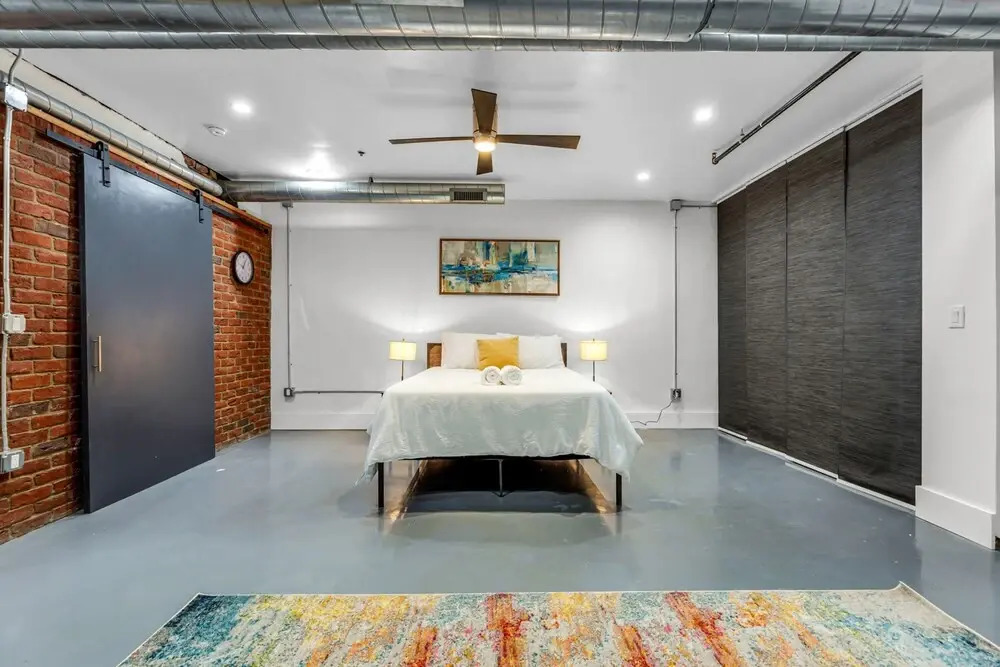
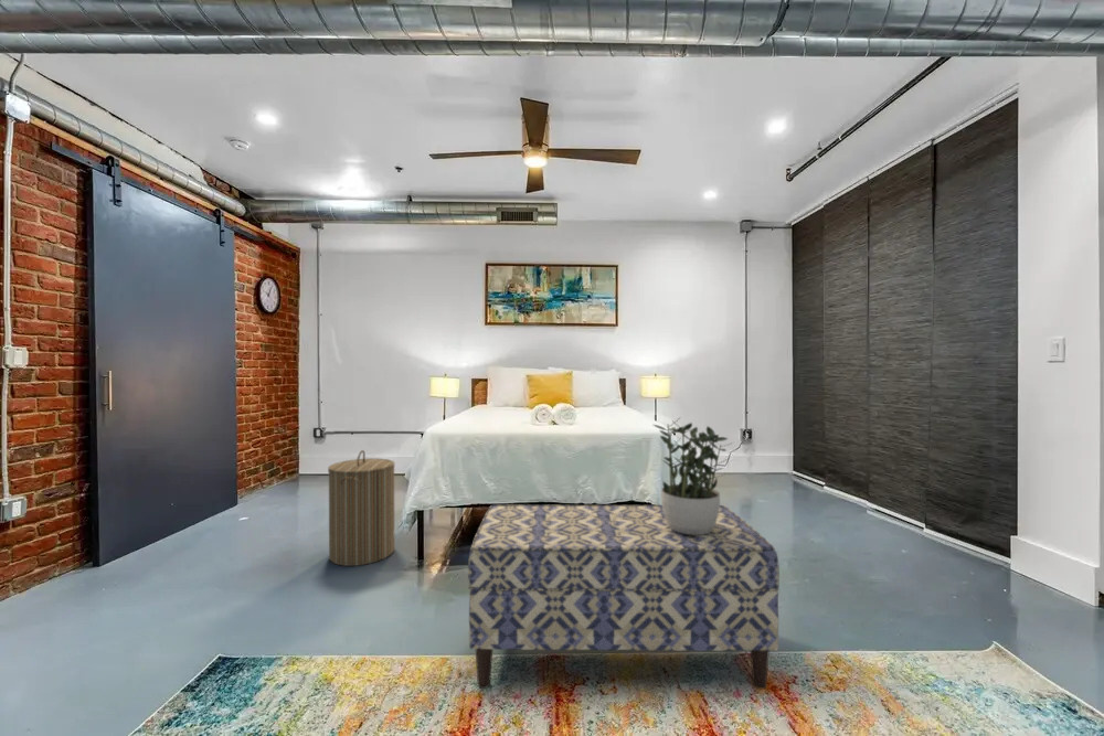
+ laundry hamper [327,449,396,567]
+ potted plant [652,418,734,535]
+ bench [467,503,781,691]
